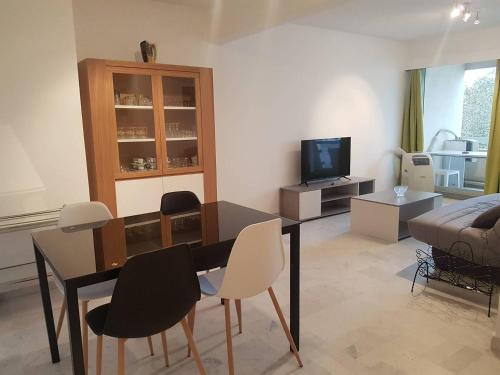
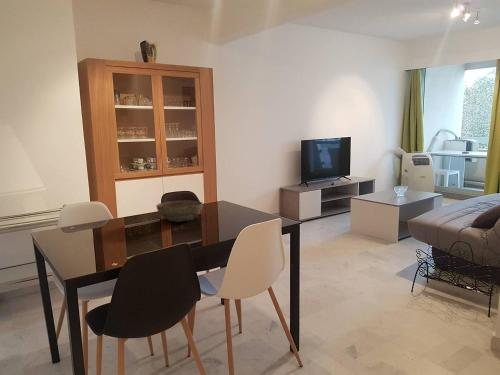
+ bowl [155,200,204,223]
